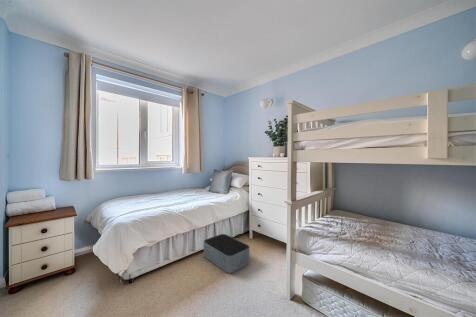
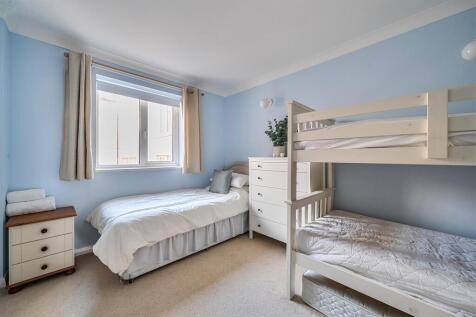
- storage bin [203,233,250,274]
